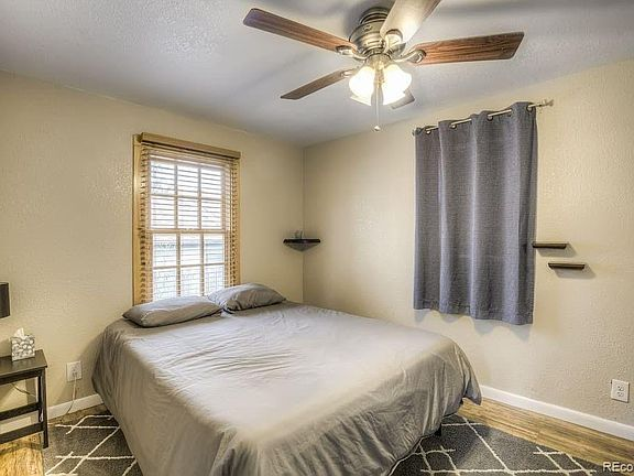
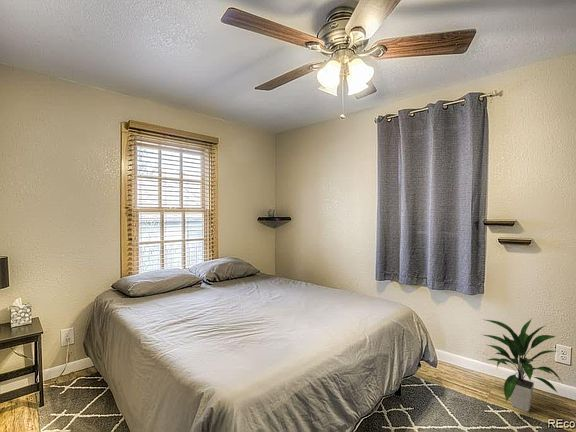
+ indoor plant [480,318,563,413]
